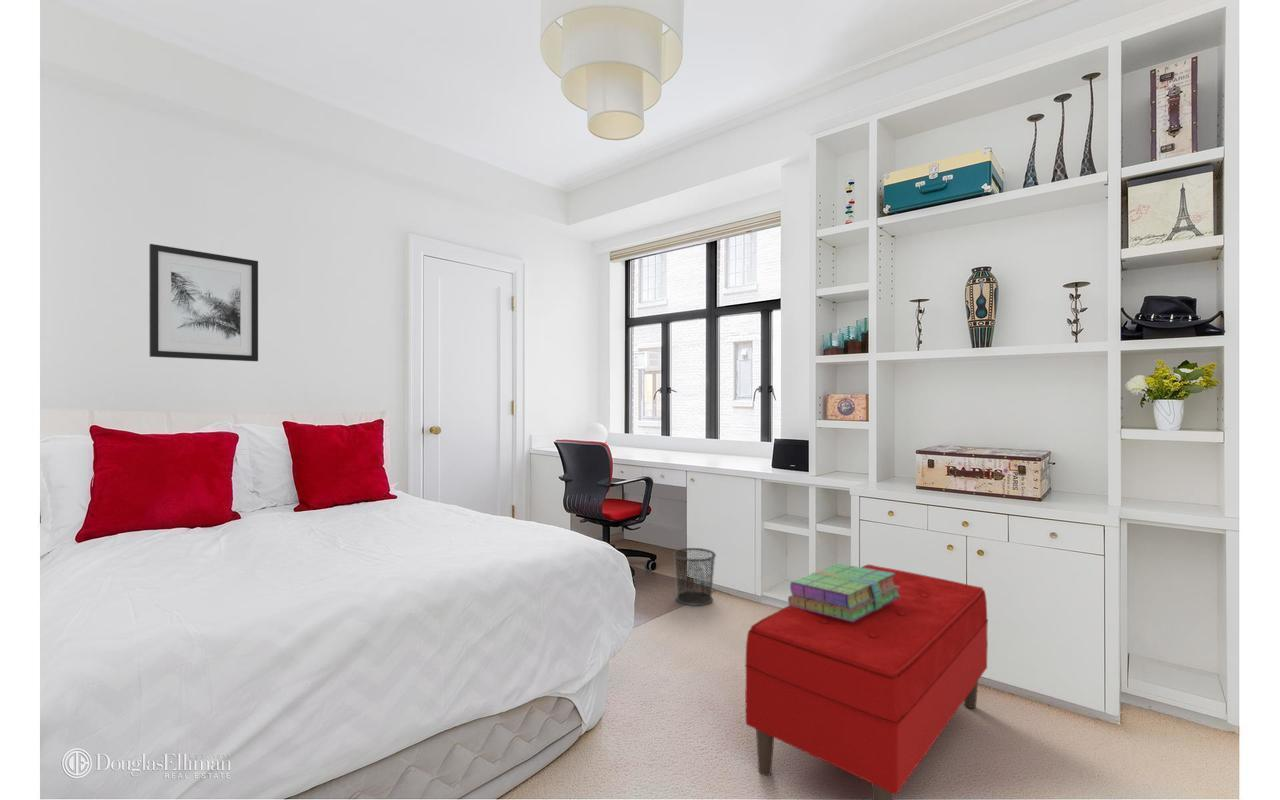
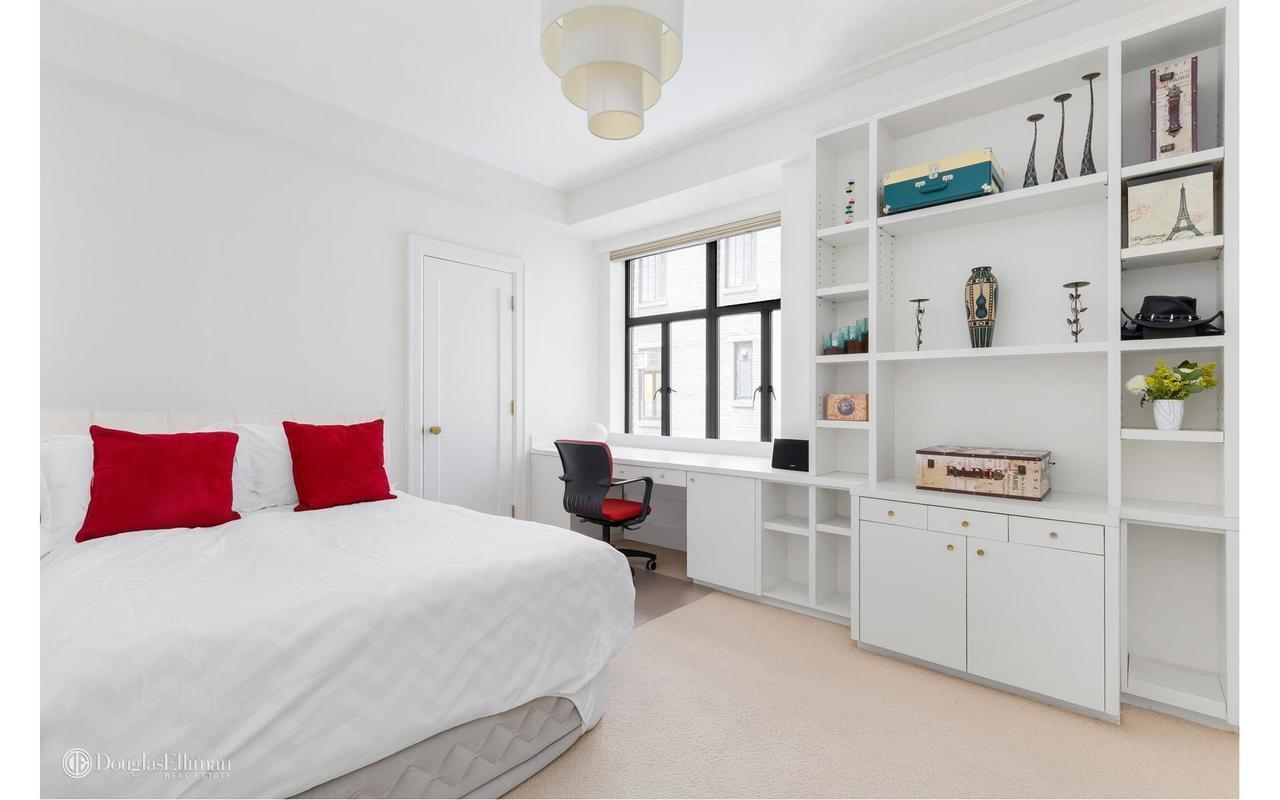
- bench [744,564,989,800]
- waste bin [672,547,717,607]
- stack of books [787,563,901,622]
- wall art [148,243,259,362]
